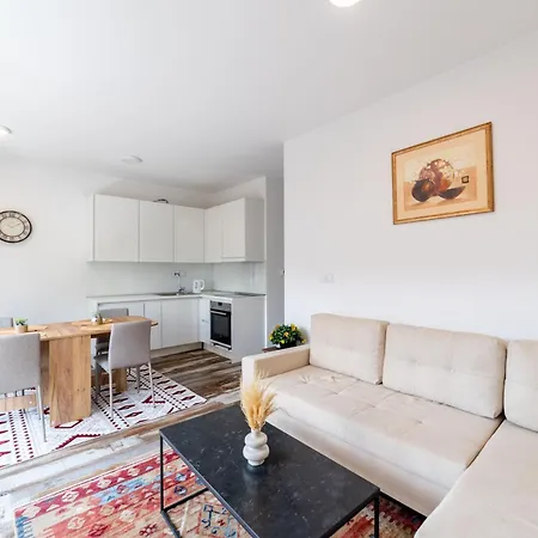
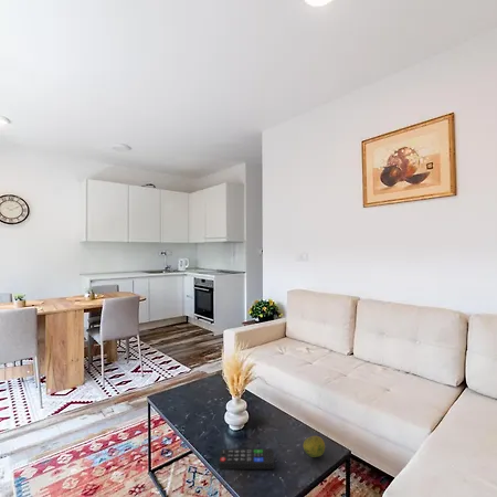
+ fruit [303,434,326,458]
+ remote control [218,448,275,470]
